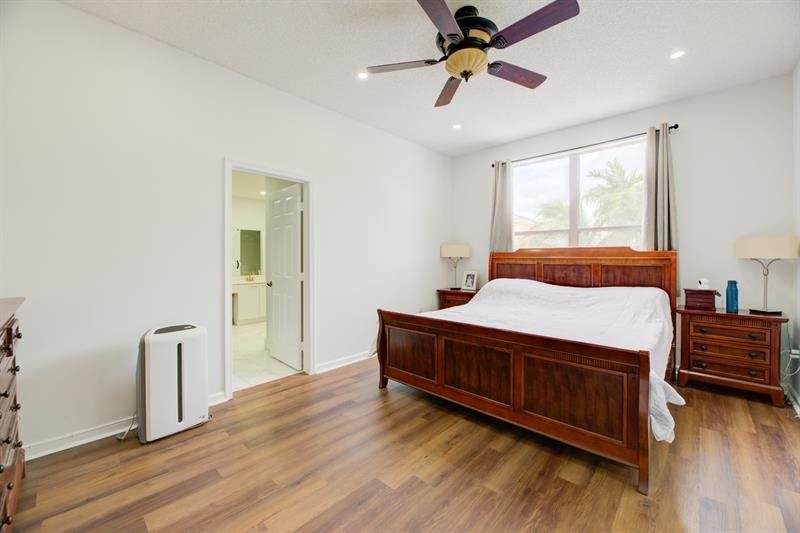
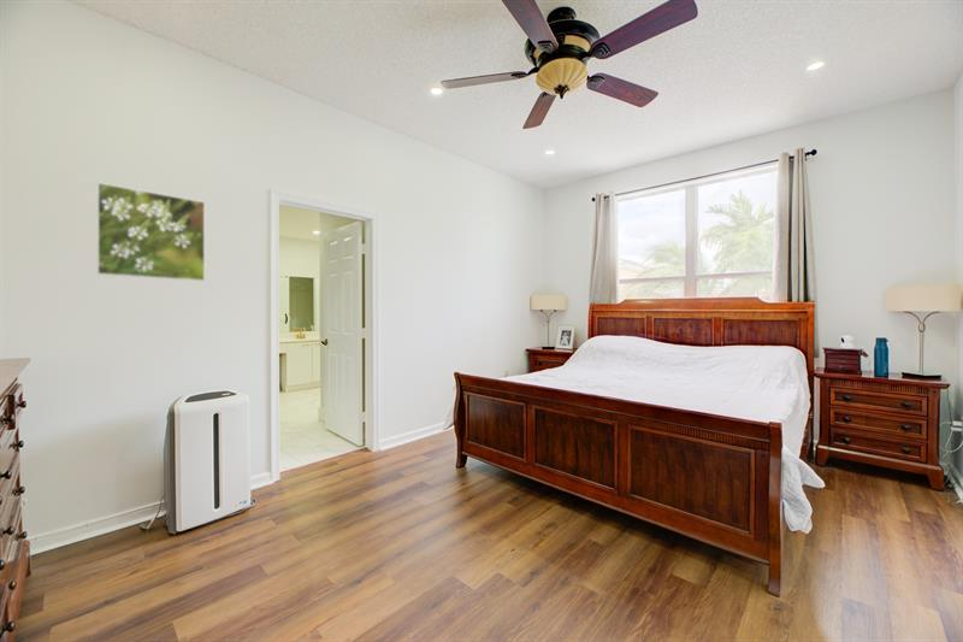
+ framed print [95,181,206,282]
